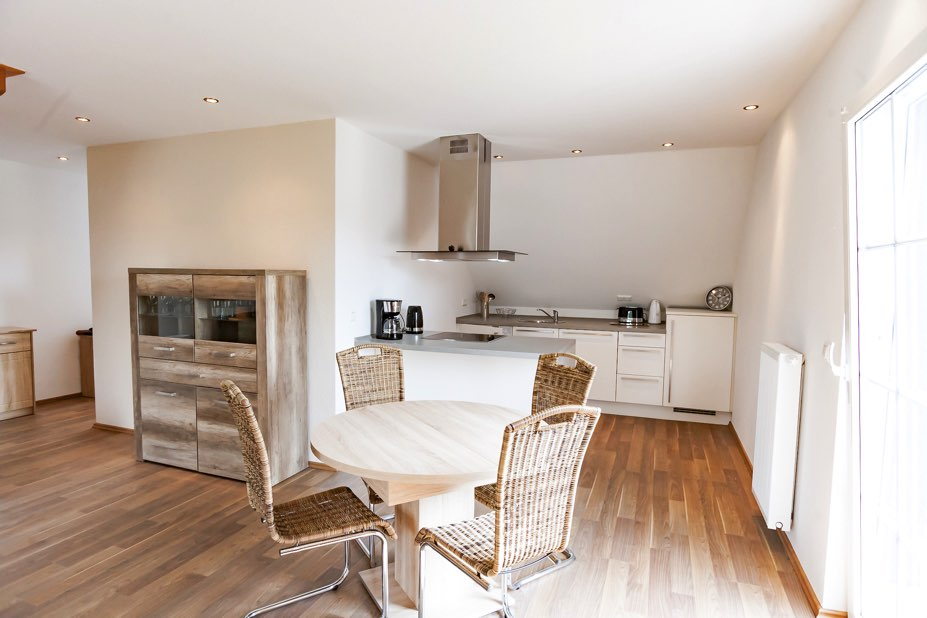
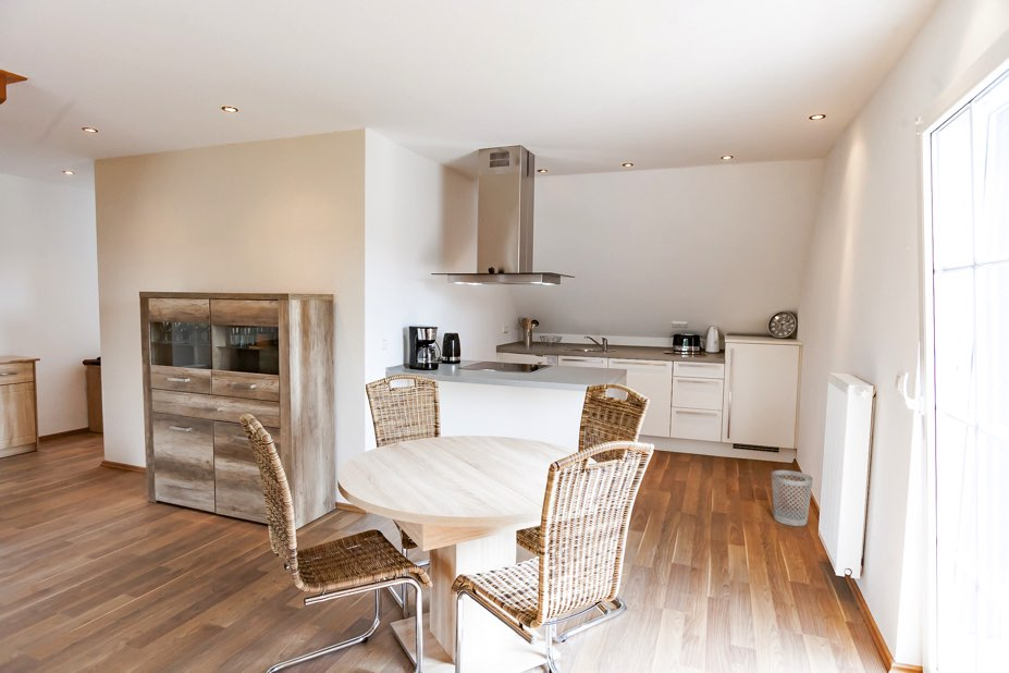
+ wastebasket [771,469,814,527]
